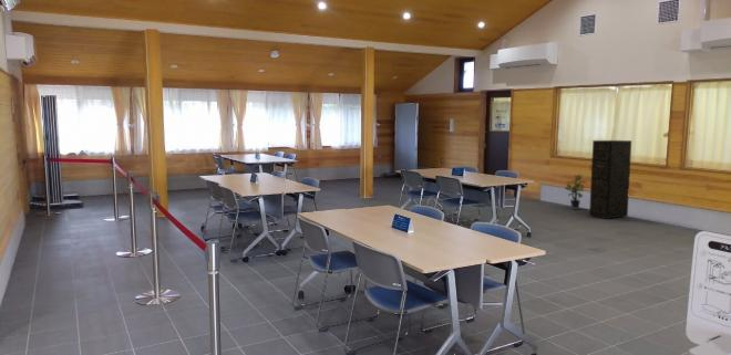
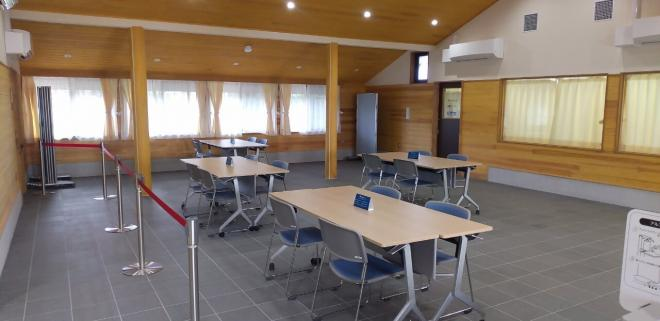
- potted plant [564,173,587,210]
- filing cabinet [588,139,632,220]
